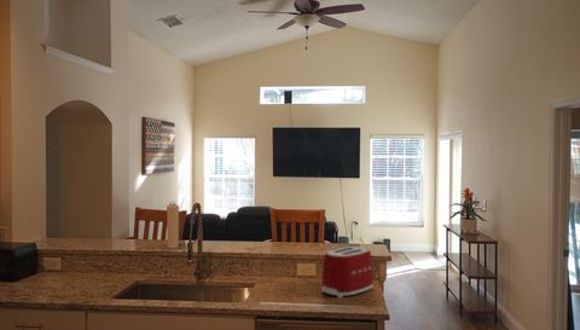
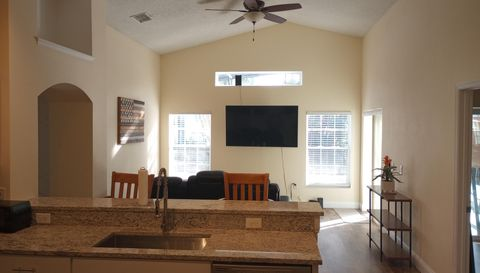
- toaster [320,245,375,299]
